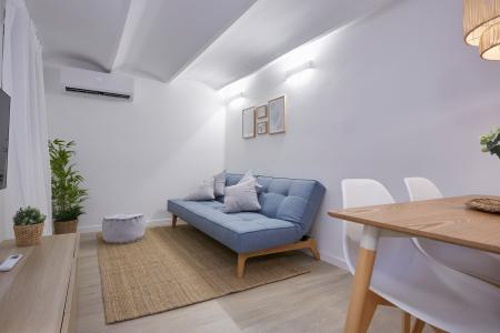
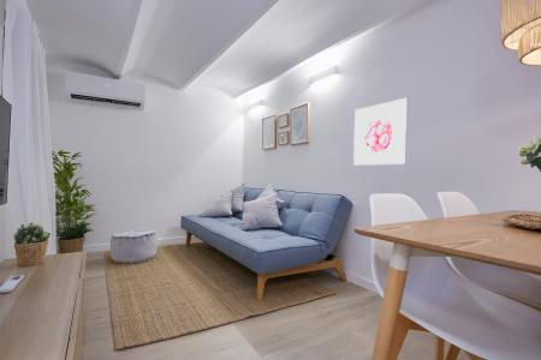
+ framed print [352,97,409,166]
